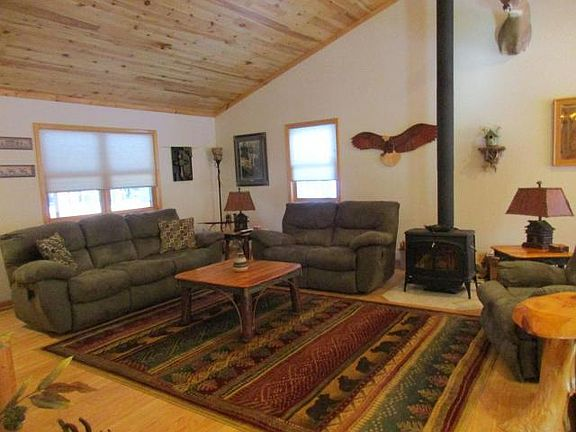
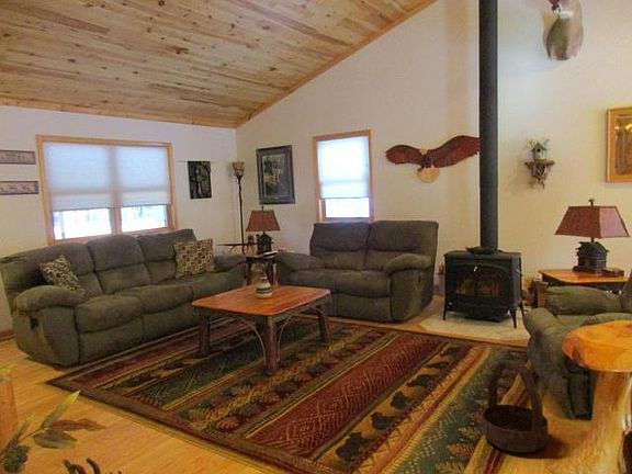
+ basket [481,359,549,454]
